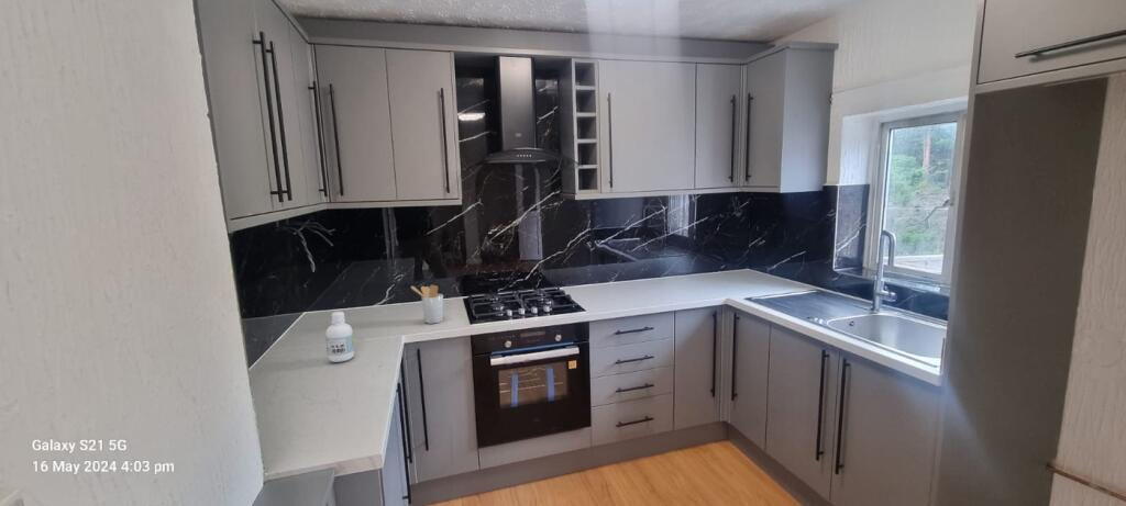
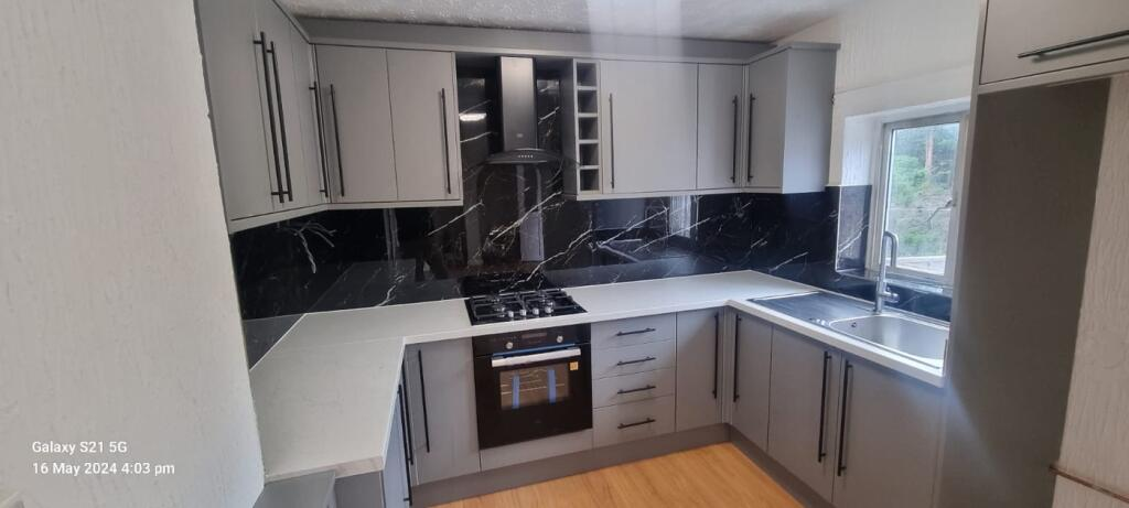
- bottle [324,311,355,363]
- utensil holder [410,284,444,325]
